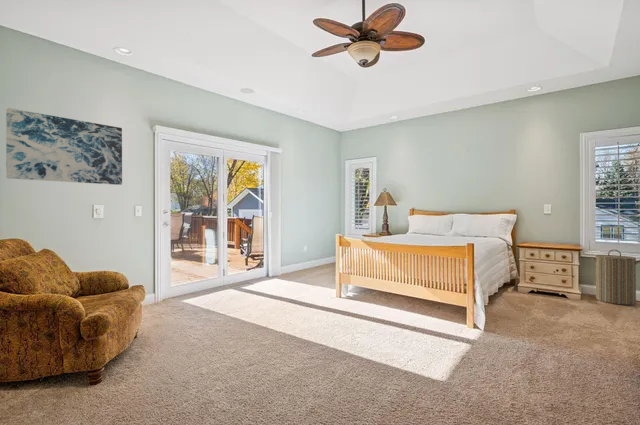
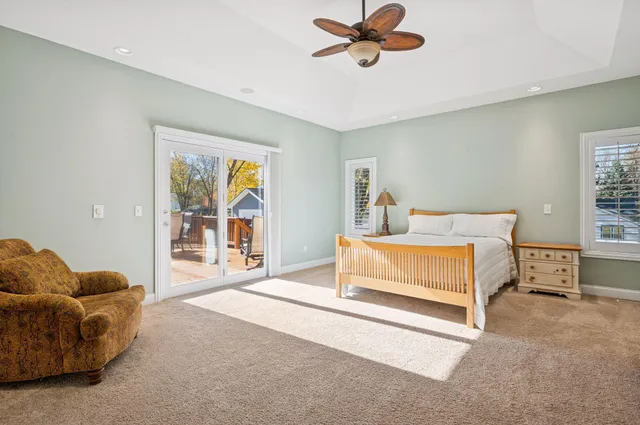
- laundry hamper [590,249,640,306]
- wall art [5,107,123,186]
